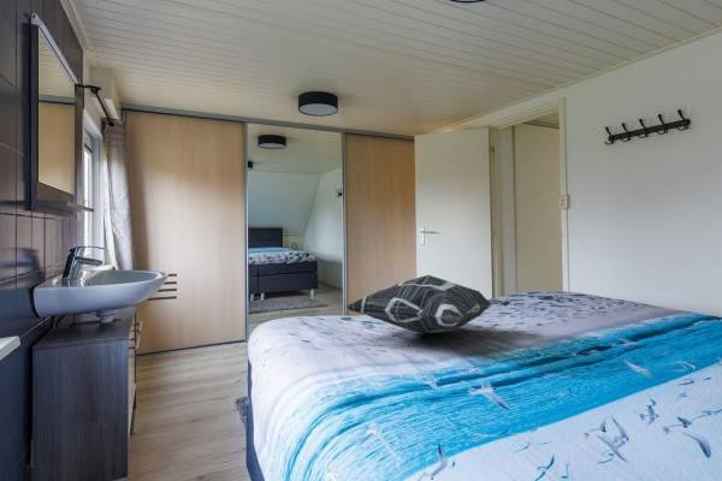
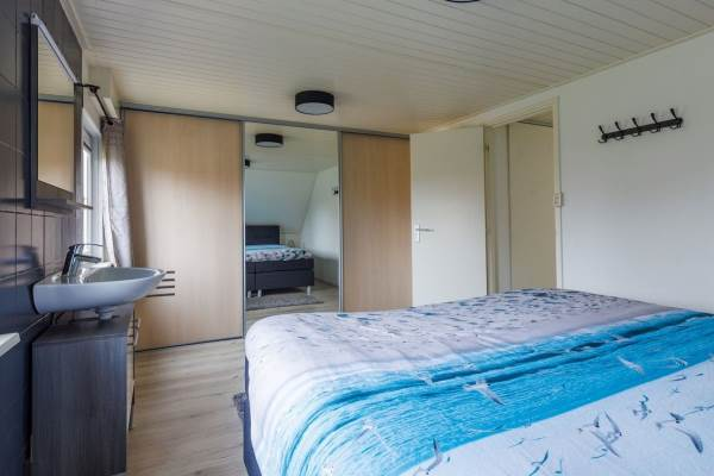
- decorative pillow [344,274,513,335]
